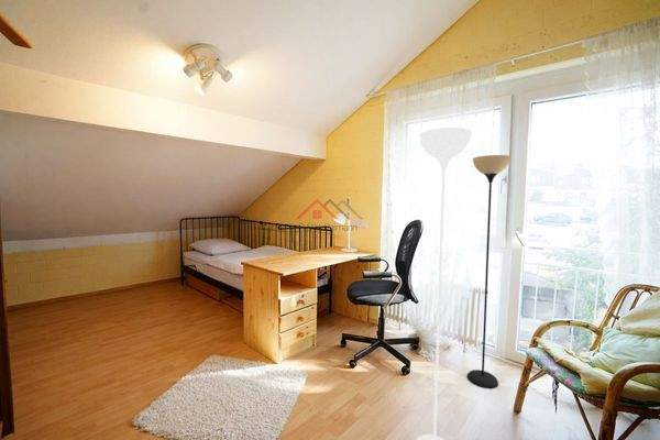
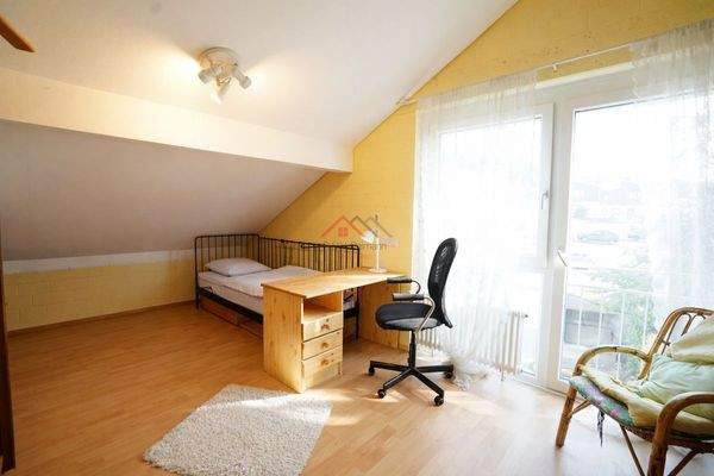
- floor lamp [415,127,513,440]
